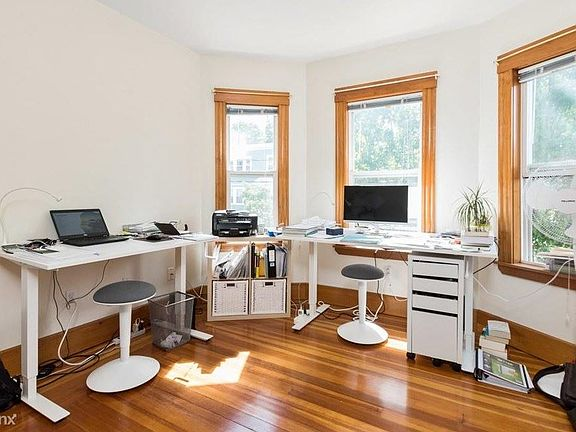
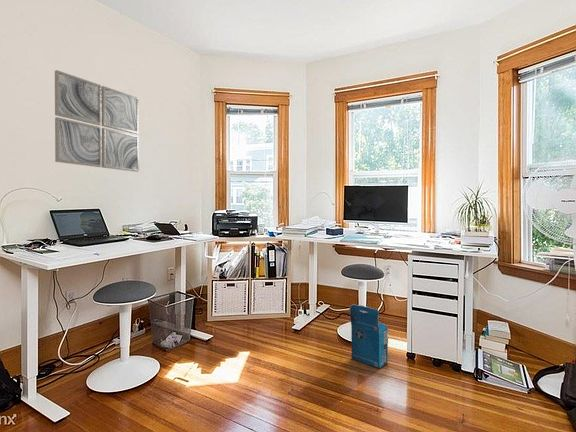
+ cardboard box [348,303,389,369]
+ wall art [54,69,140,173]
